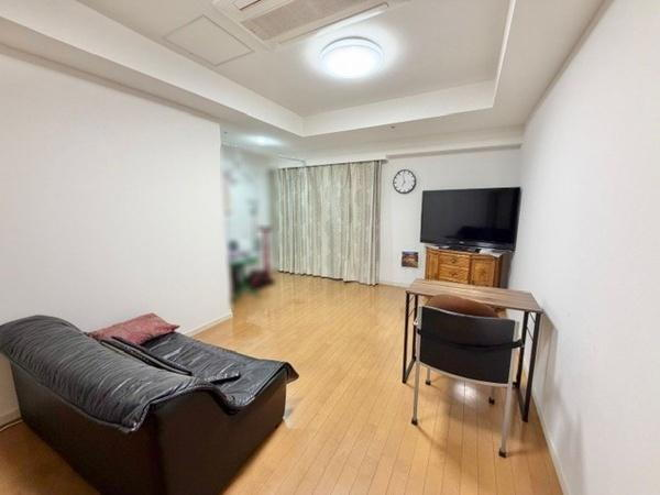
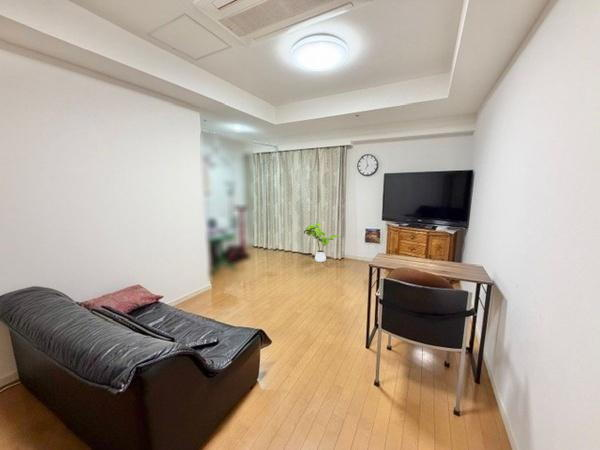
+ house plant [303,222,342,263]
